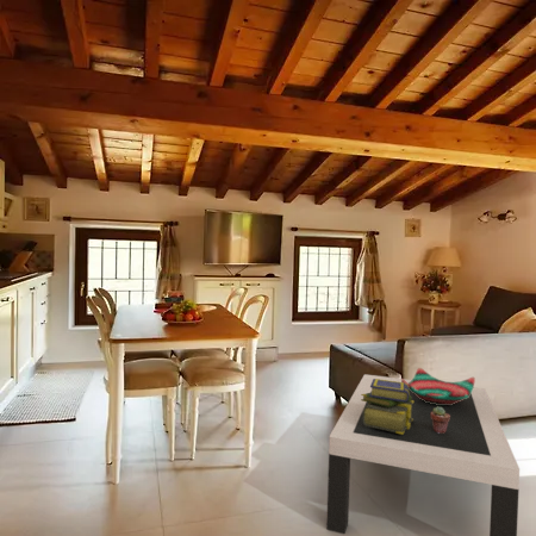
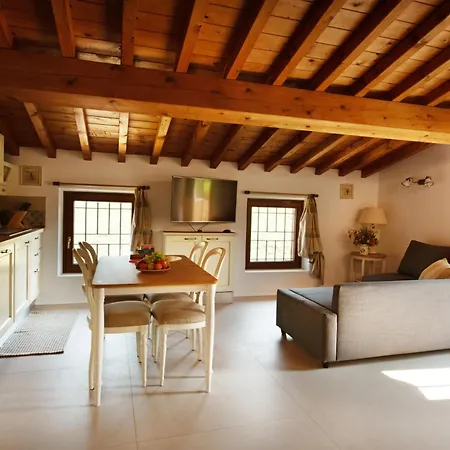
- coffee table [325,373,521,536]
- stack of books [361,379,413,434]
- decorative bowl [400,367,476,405]
- potted succulent [431,406,450,434]
